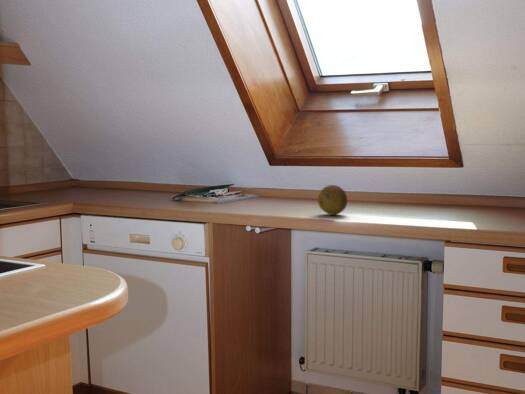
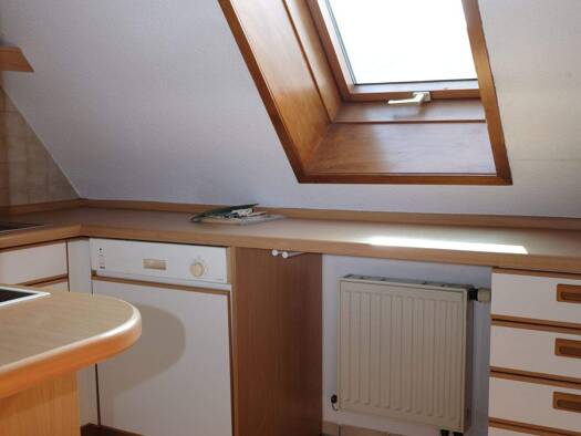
- fruit [317,184,348,216]
